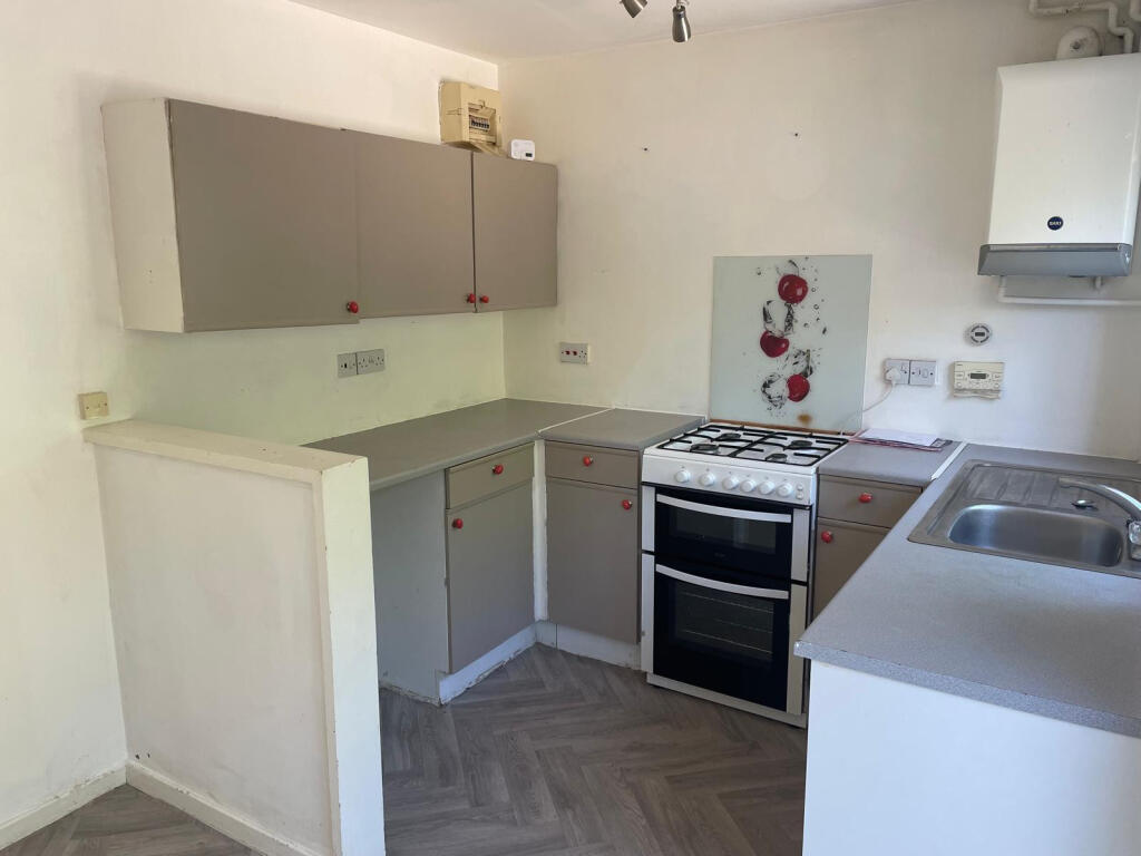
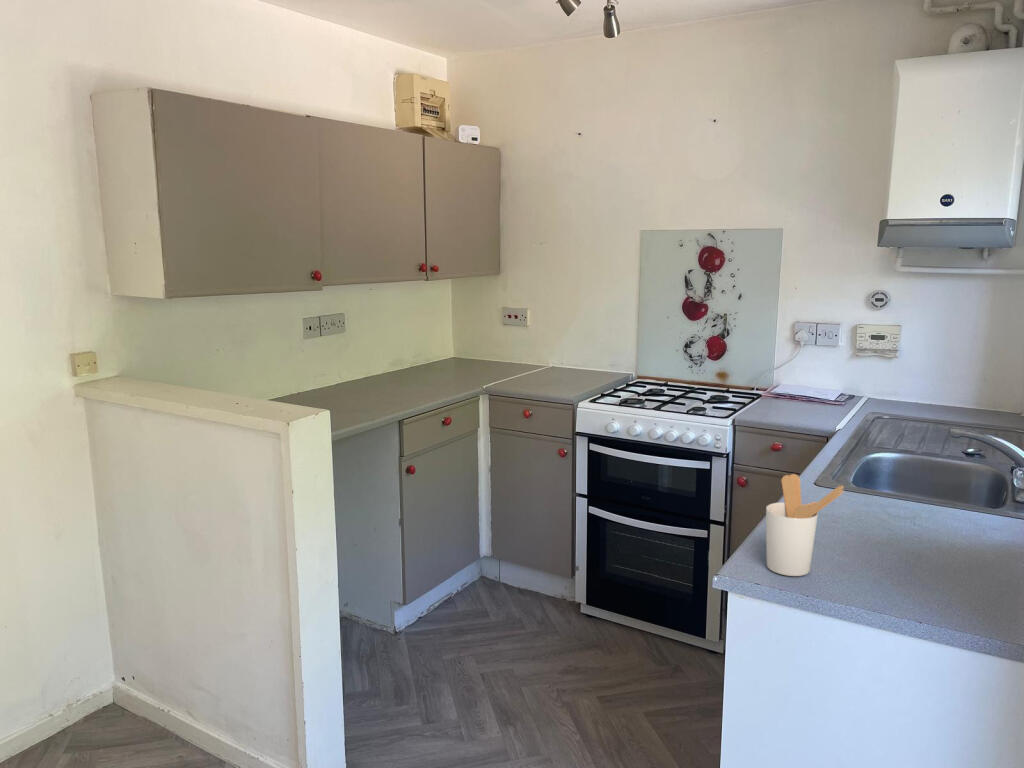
+ utensil holder [765,473,845,577]
